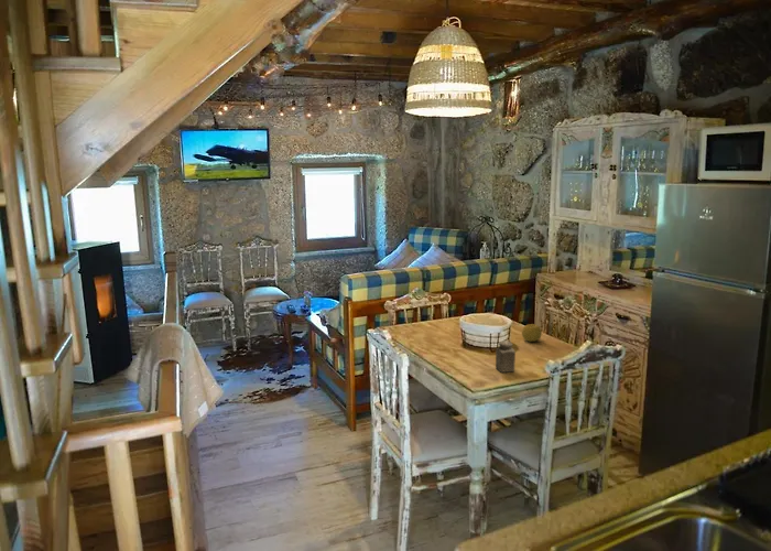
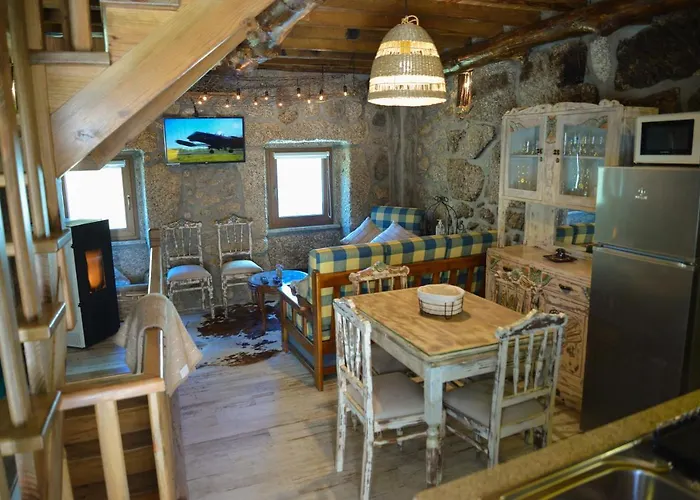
- fruit [521,323,543,343]
- salt shaker [495,341,517,374]
